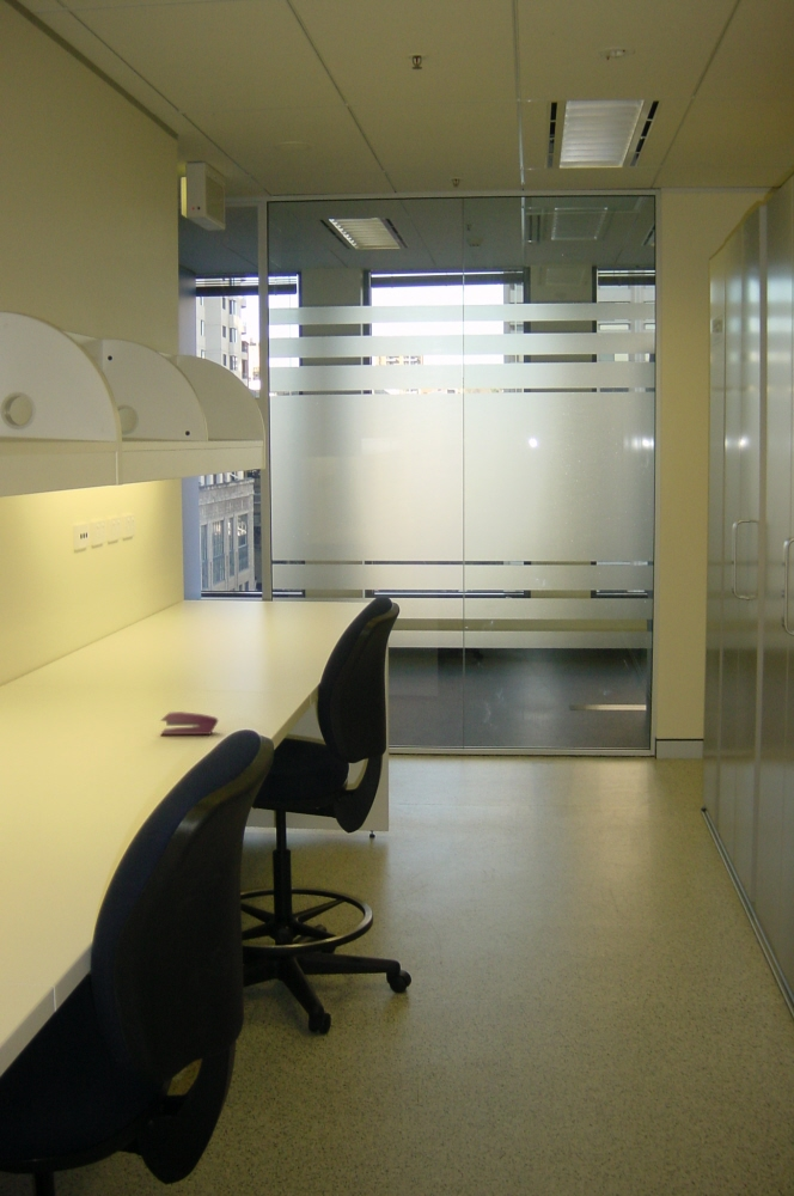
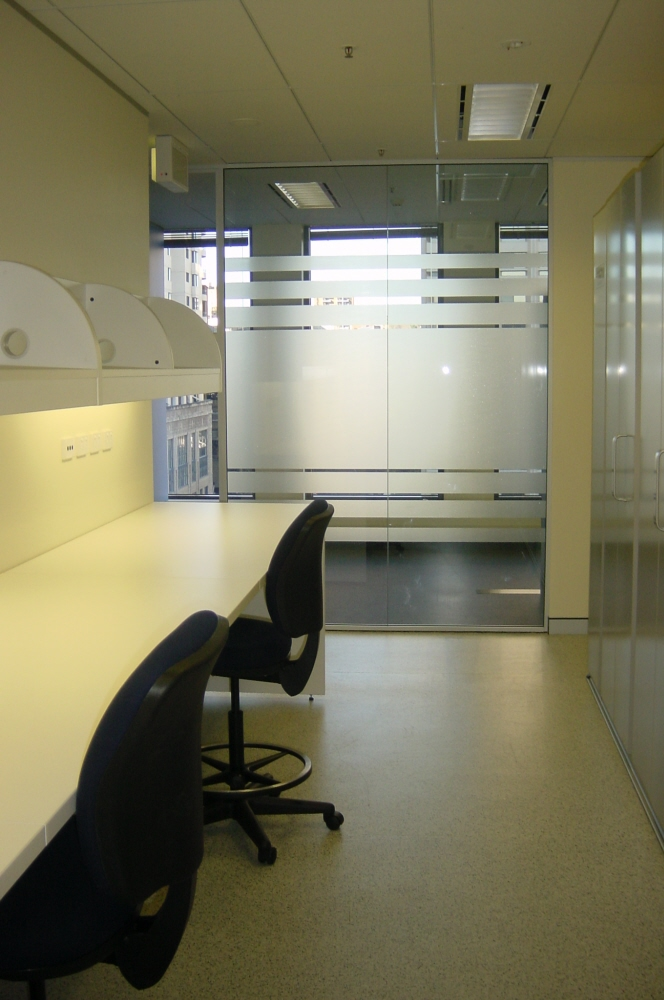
- stapler [159,710,220,736]
